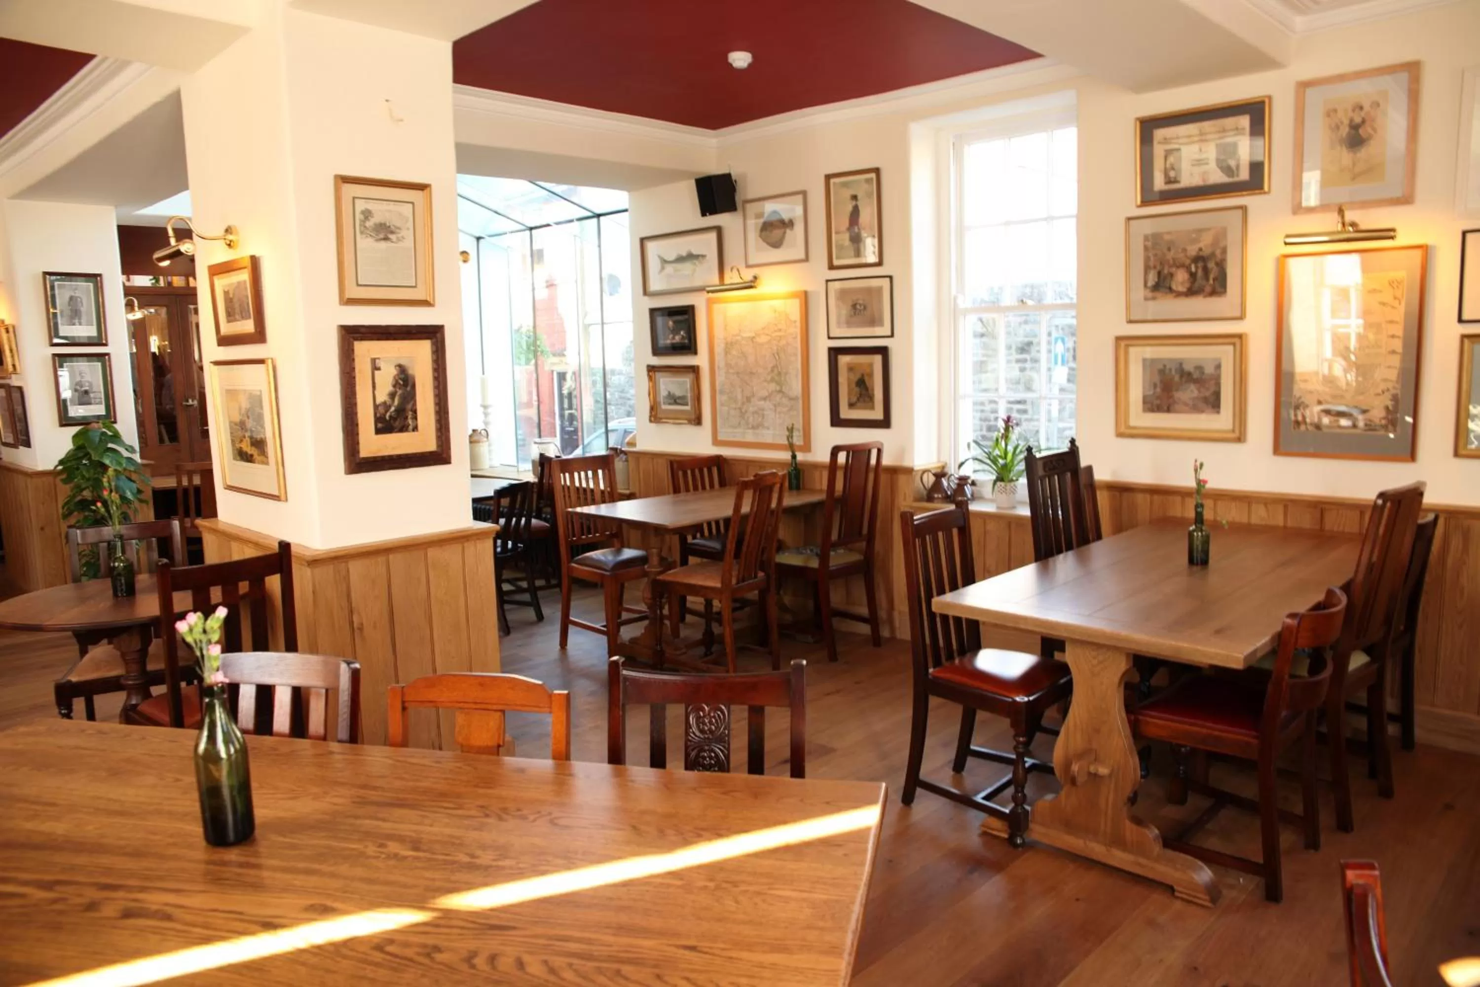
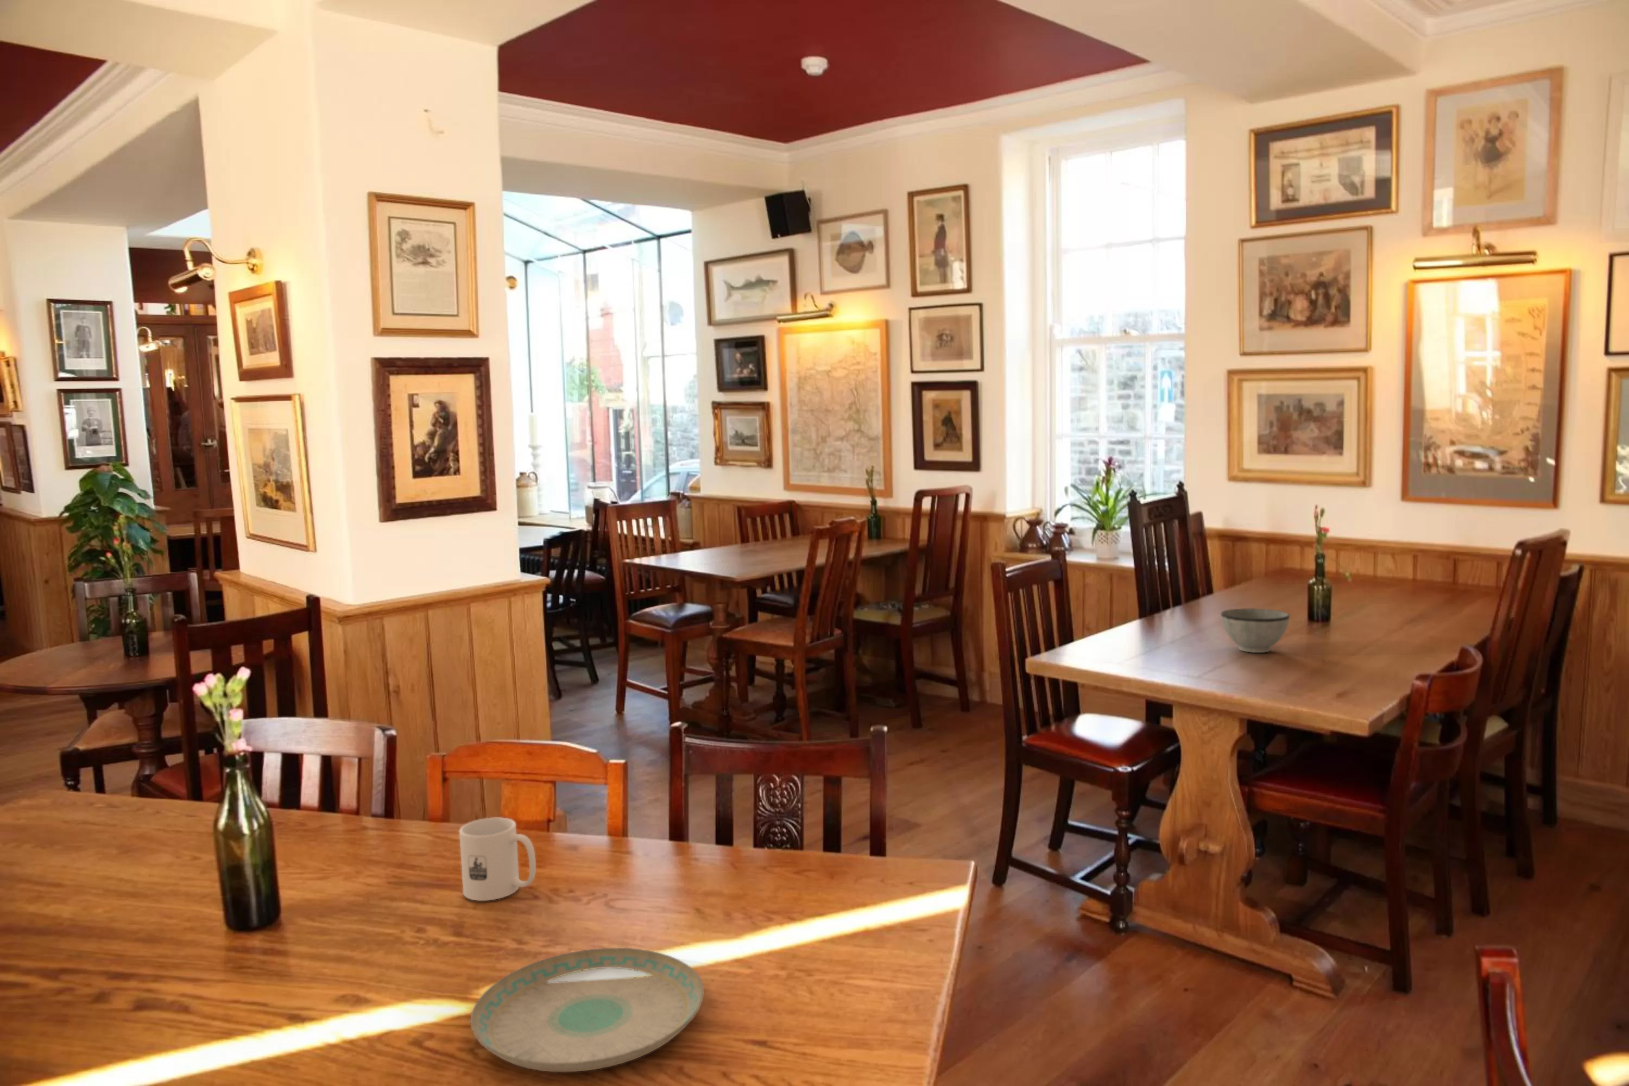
+ bowl [1221,608,1290,653]
+ plate [470,948,705,1073]
+ mug [459,817,537,902]
